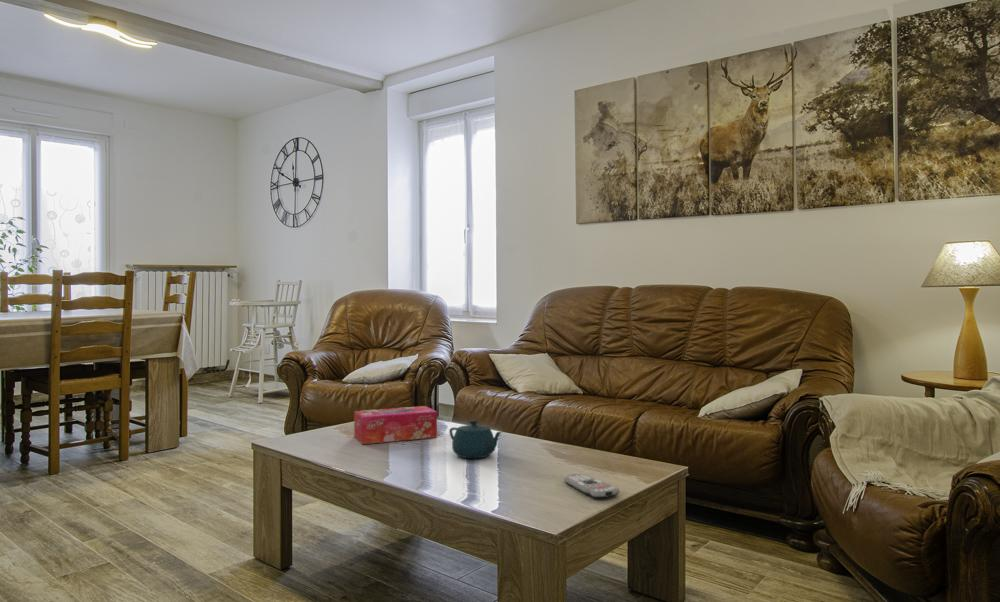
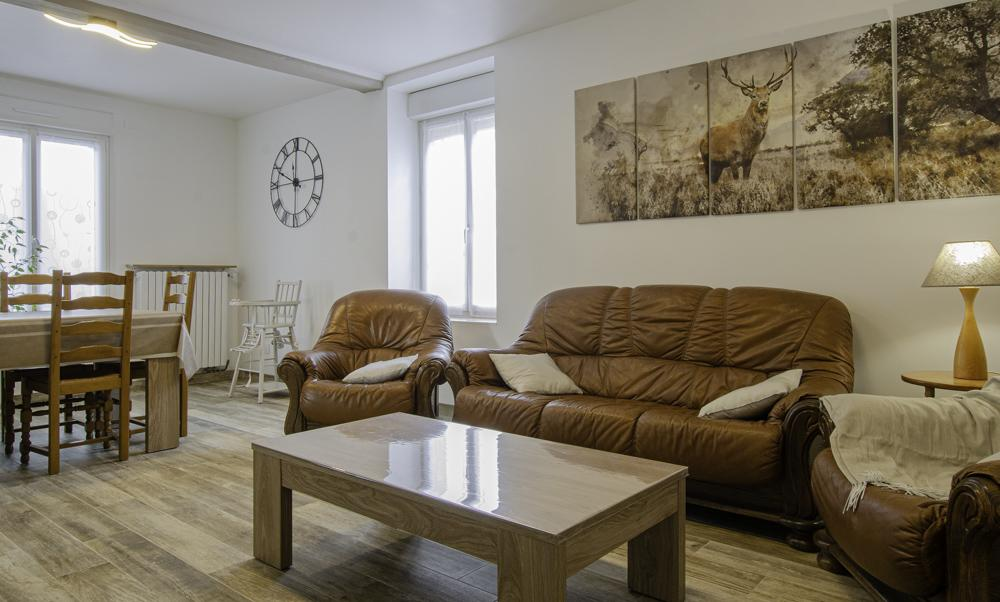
- tissue box [353,405,438,445]
- remote control [563,473,620,499]
- teapot [448,419,504,459]
